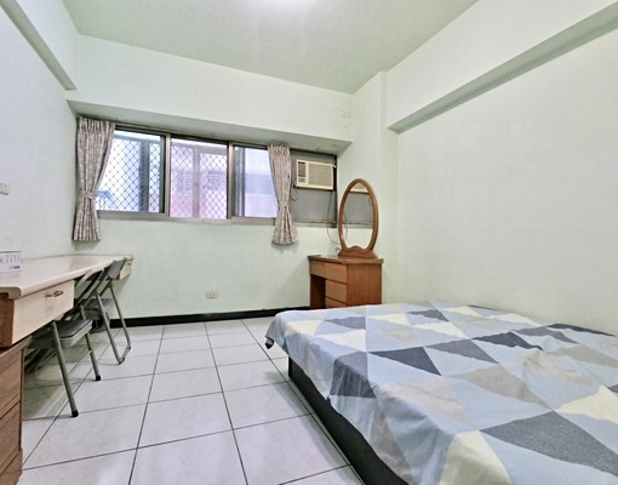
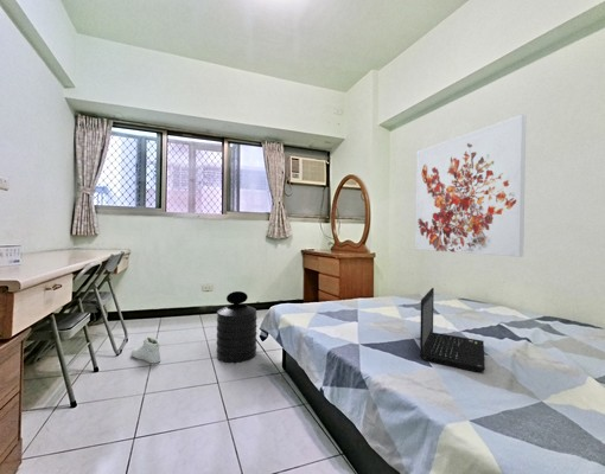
+ sneaker [130,335,161,364]
+ trash can [215,290,259,364]
+ wall art [414,114,527,258]
+ laptop [419,287,486,373]
